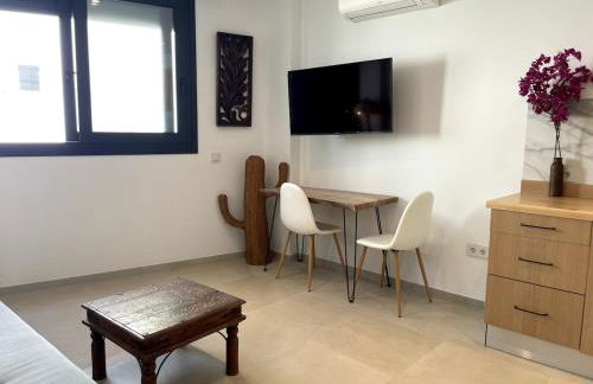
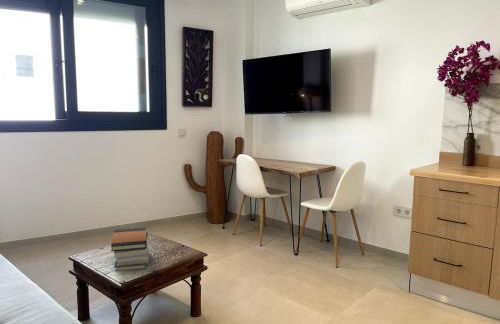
+ book stack [110,227,150,271]
